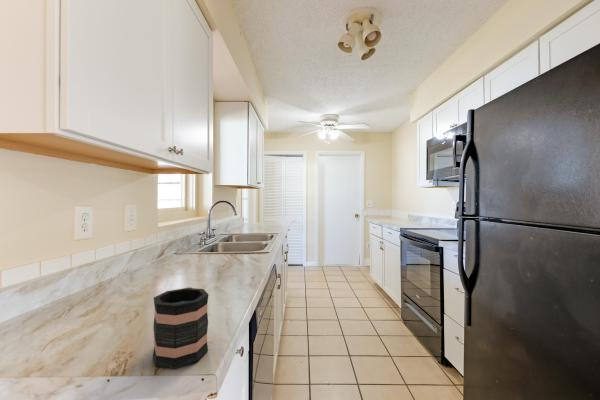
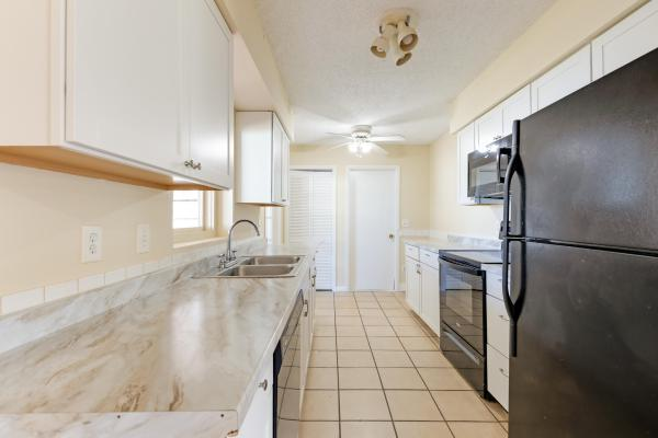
- mug [152,286,210,370]
